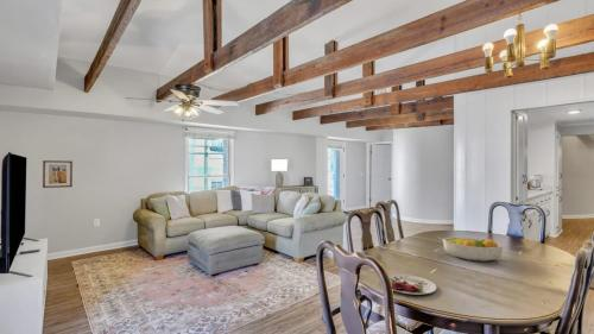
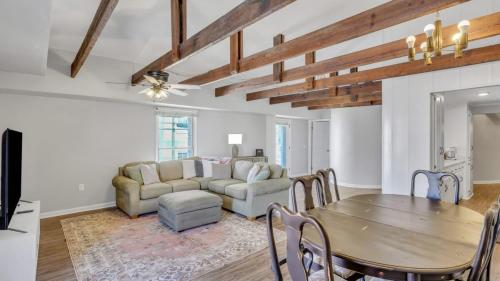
- fruit bowl [442,237,504,263]
- plate [387,273,437,296]
- wall art [42,159,74,189]
